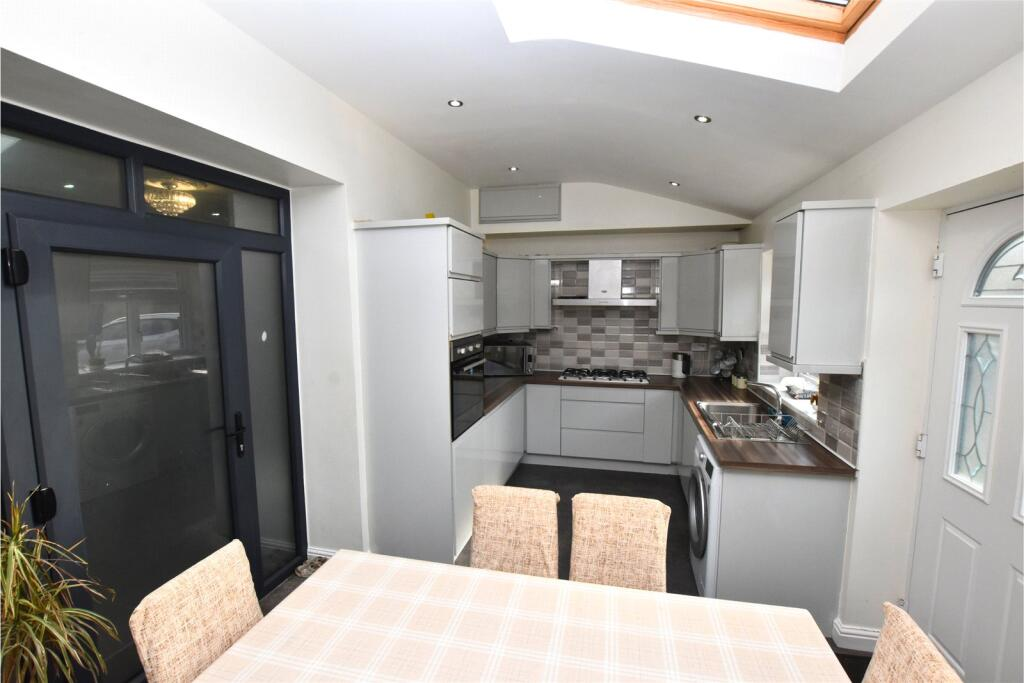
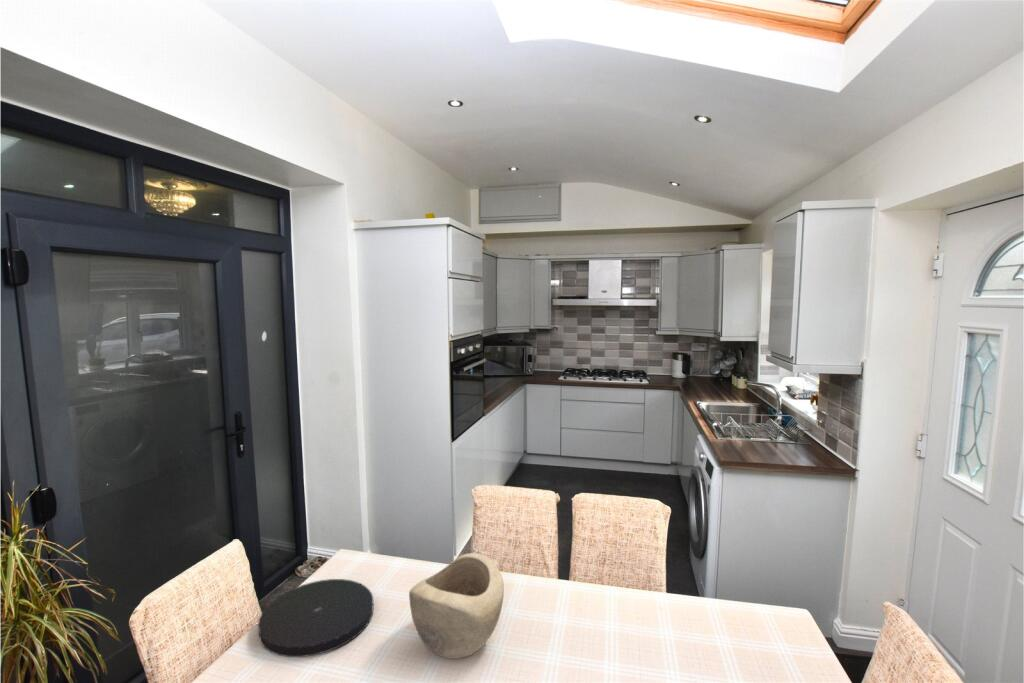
+ plate [257,578,375,658]
+ decorative bowl [408,552,505,660]
